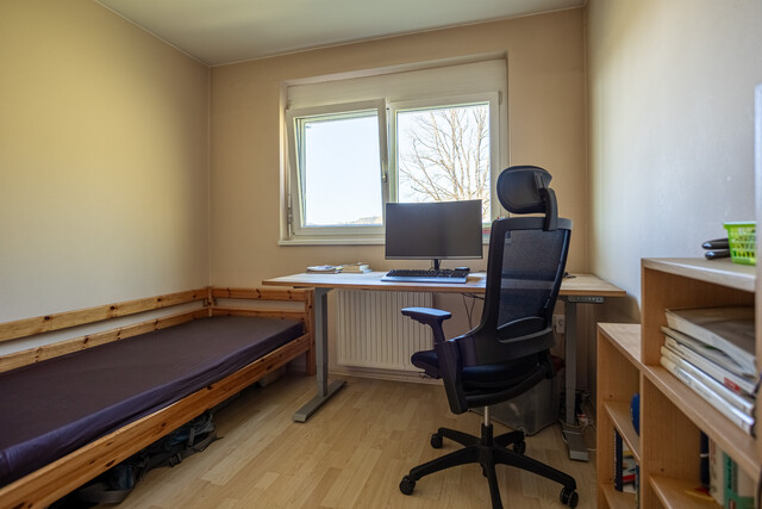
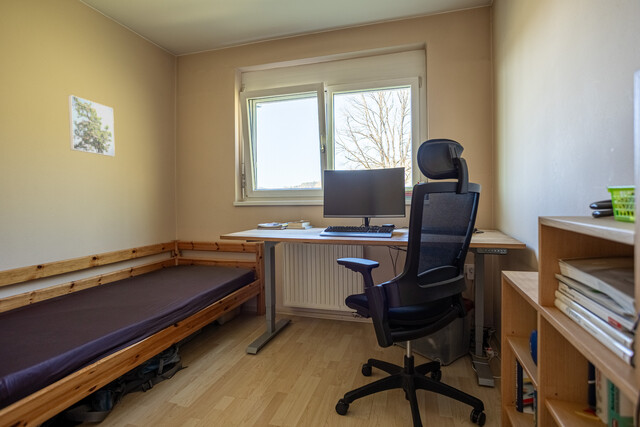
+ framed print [67,94,116,157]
